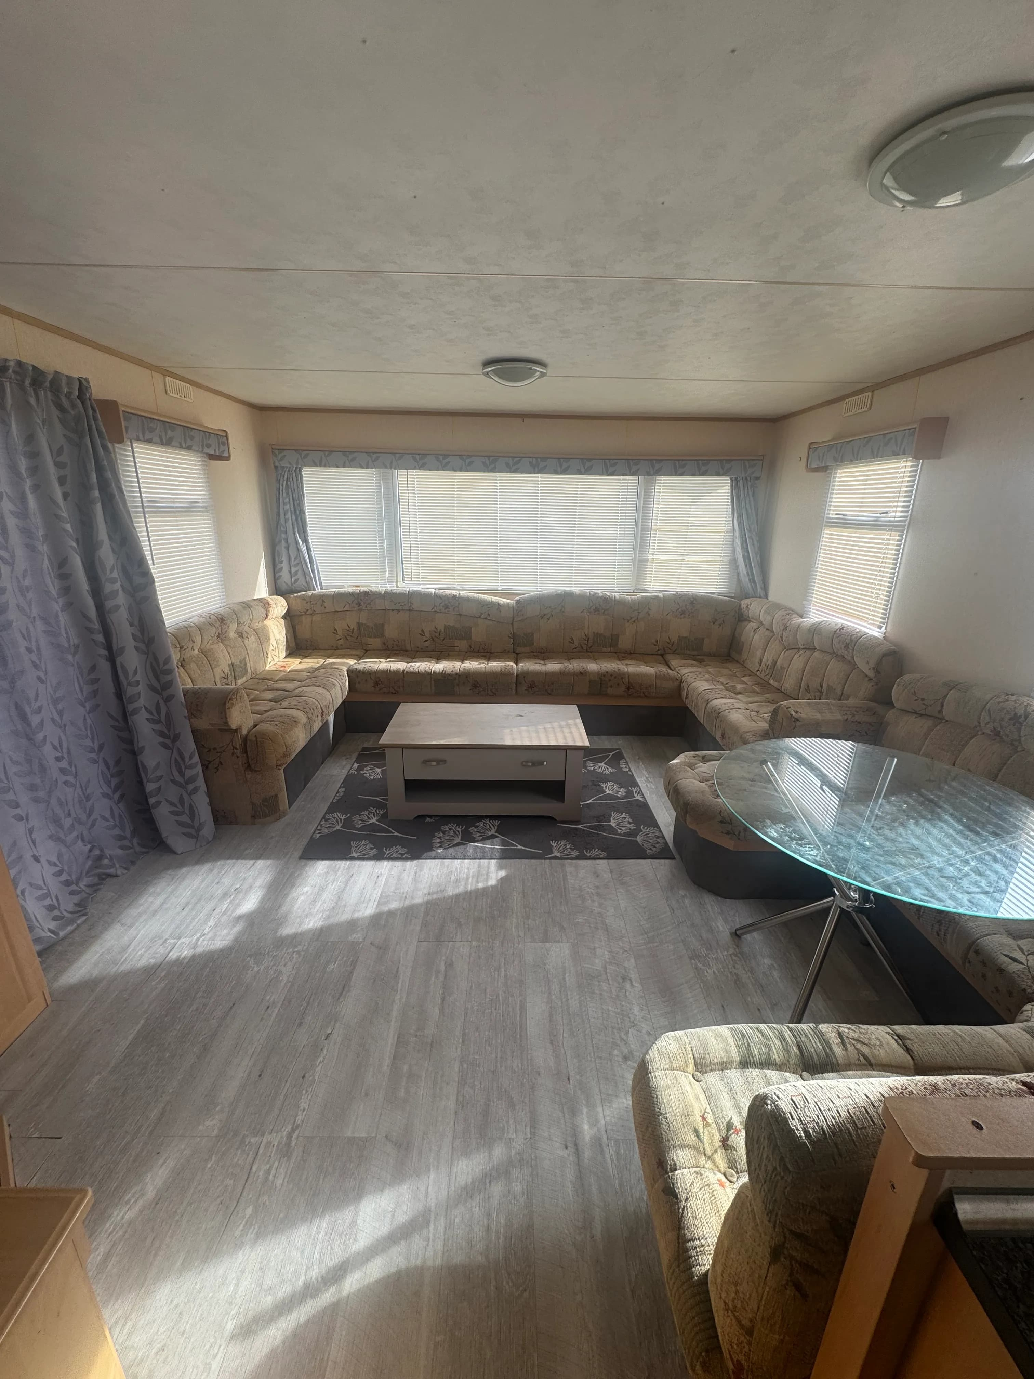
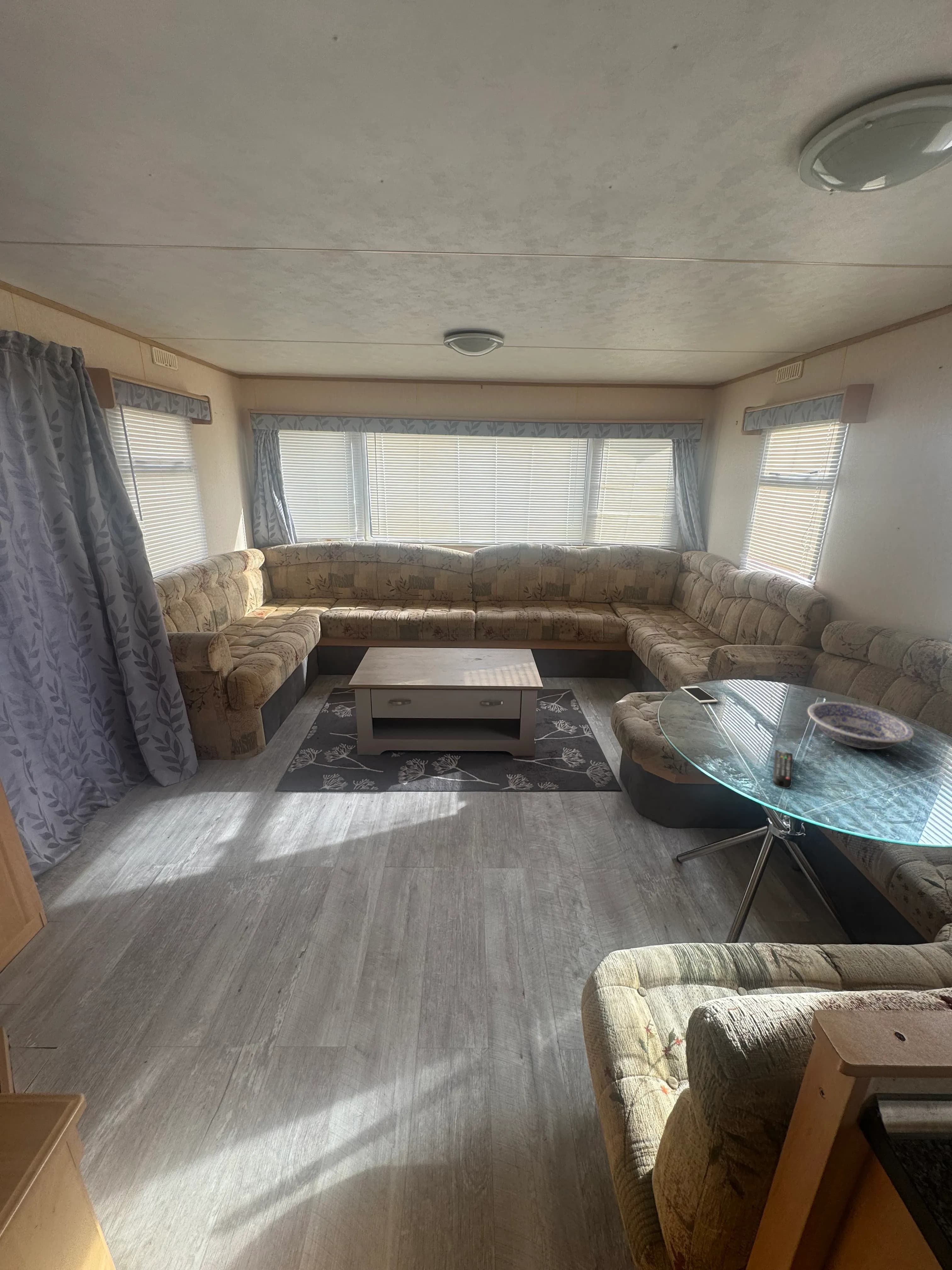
+ cell phone [680,686,718,703]
+ remote control [772,749,793,789]
+ bowl [807,701,914,750]
